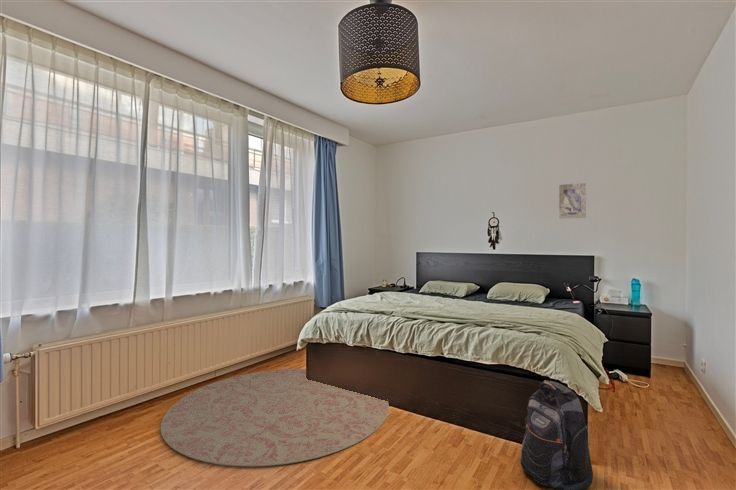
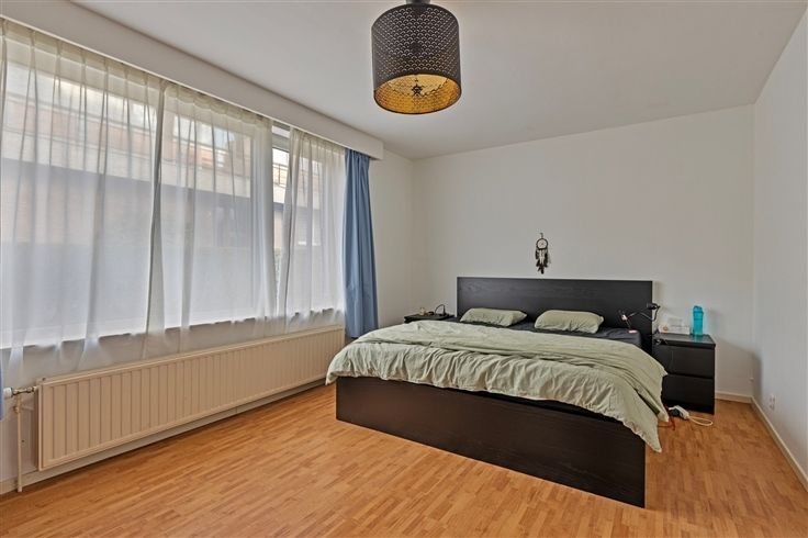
- backpack [519,379,594,490]
- rug [160,368,390,467]
- wall art [558,182,587,220]
